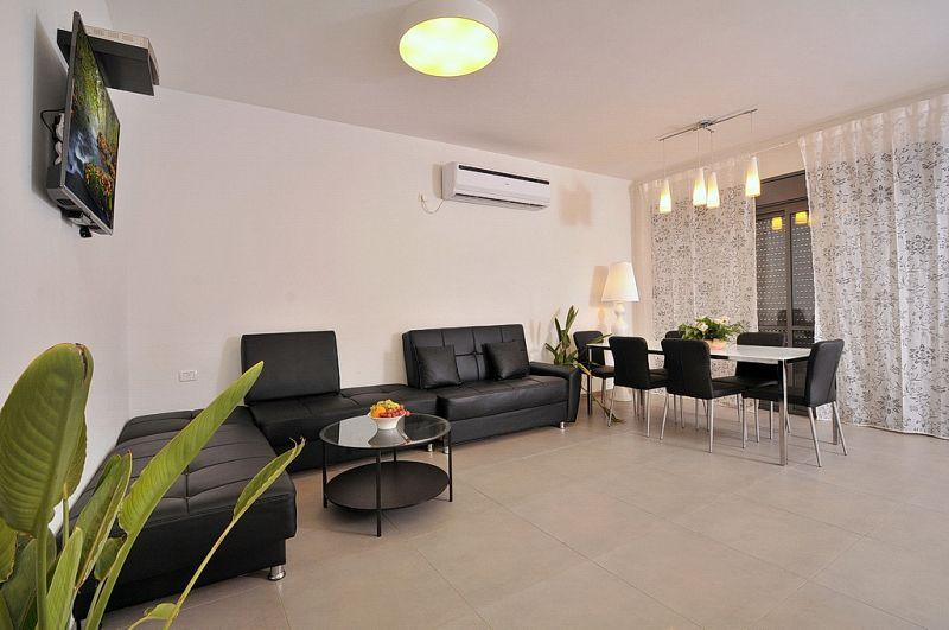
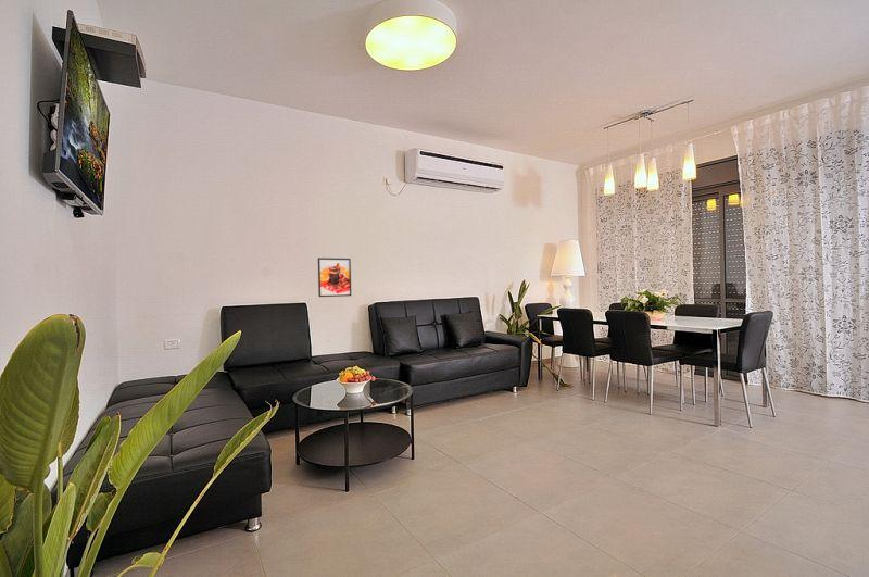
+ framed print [317,256,352,298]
